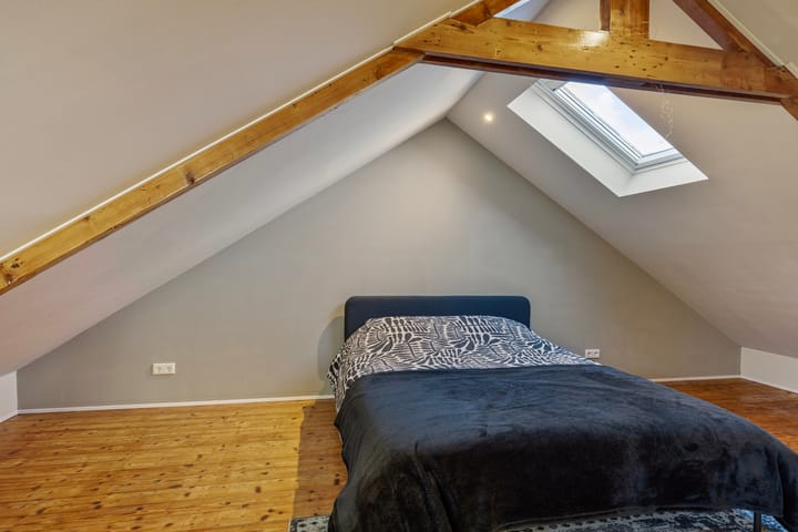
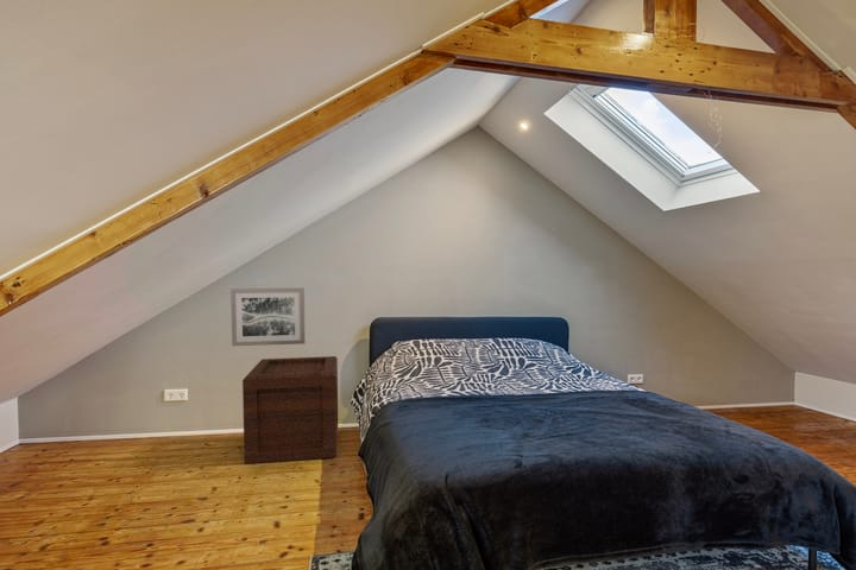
+ wall art [229,286,307,347]
+ wooden crate [241,355,339,466]
